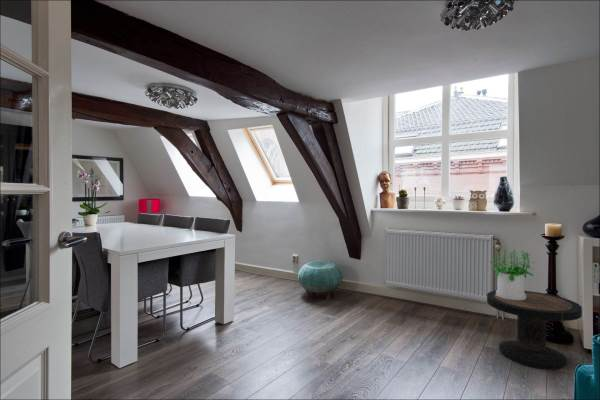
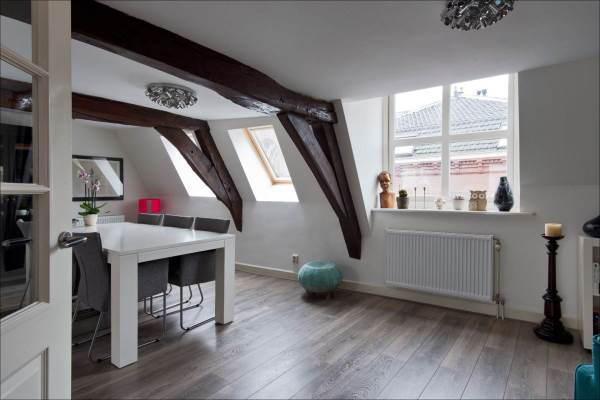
- potted plant [489,248,535,300]
- side table [486,290,583,370]
